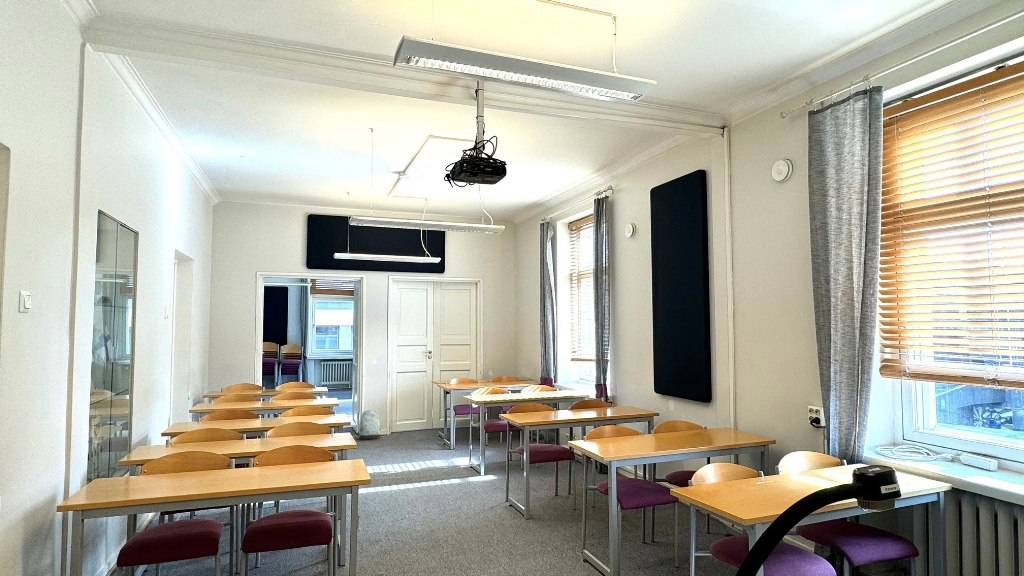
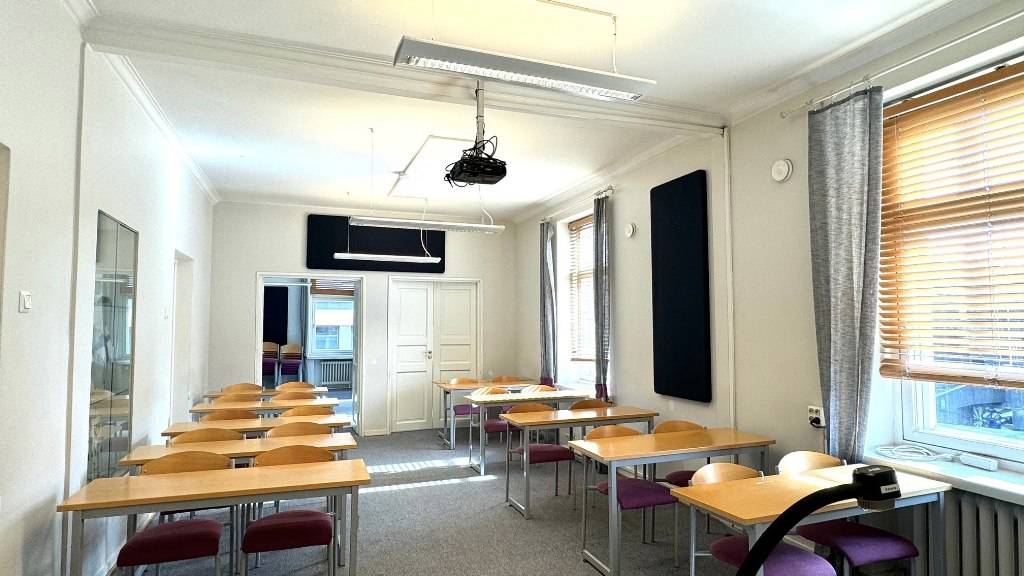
- backpack [356,409,381,441]
